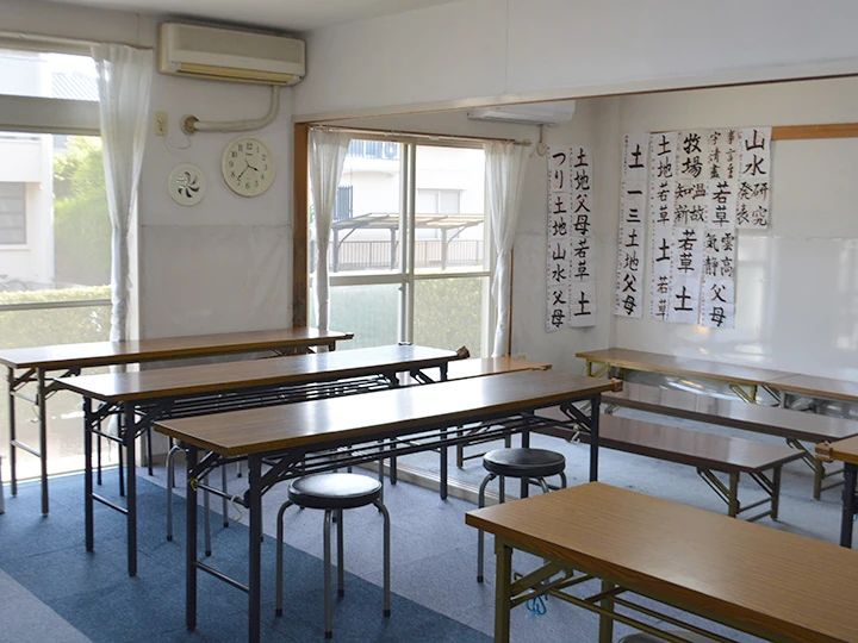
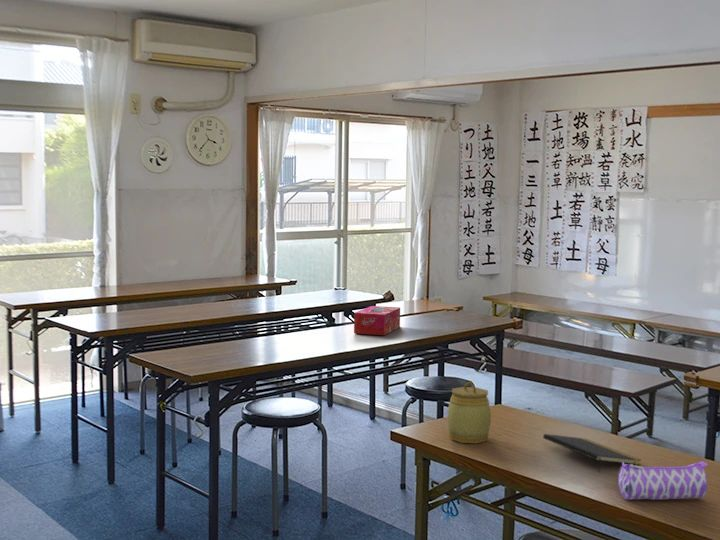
+ tissue box [353,305,401,336]
+ pencil case [617,460,709,501]
+ jar [447,380,492,444]
+ notepad [542,433,642,473]
